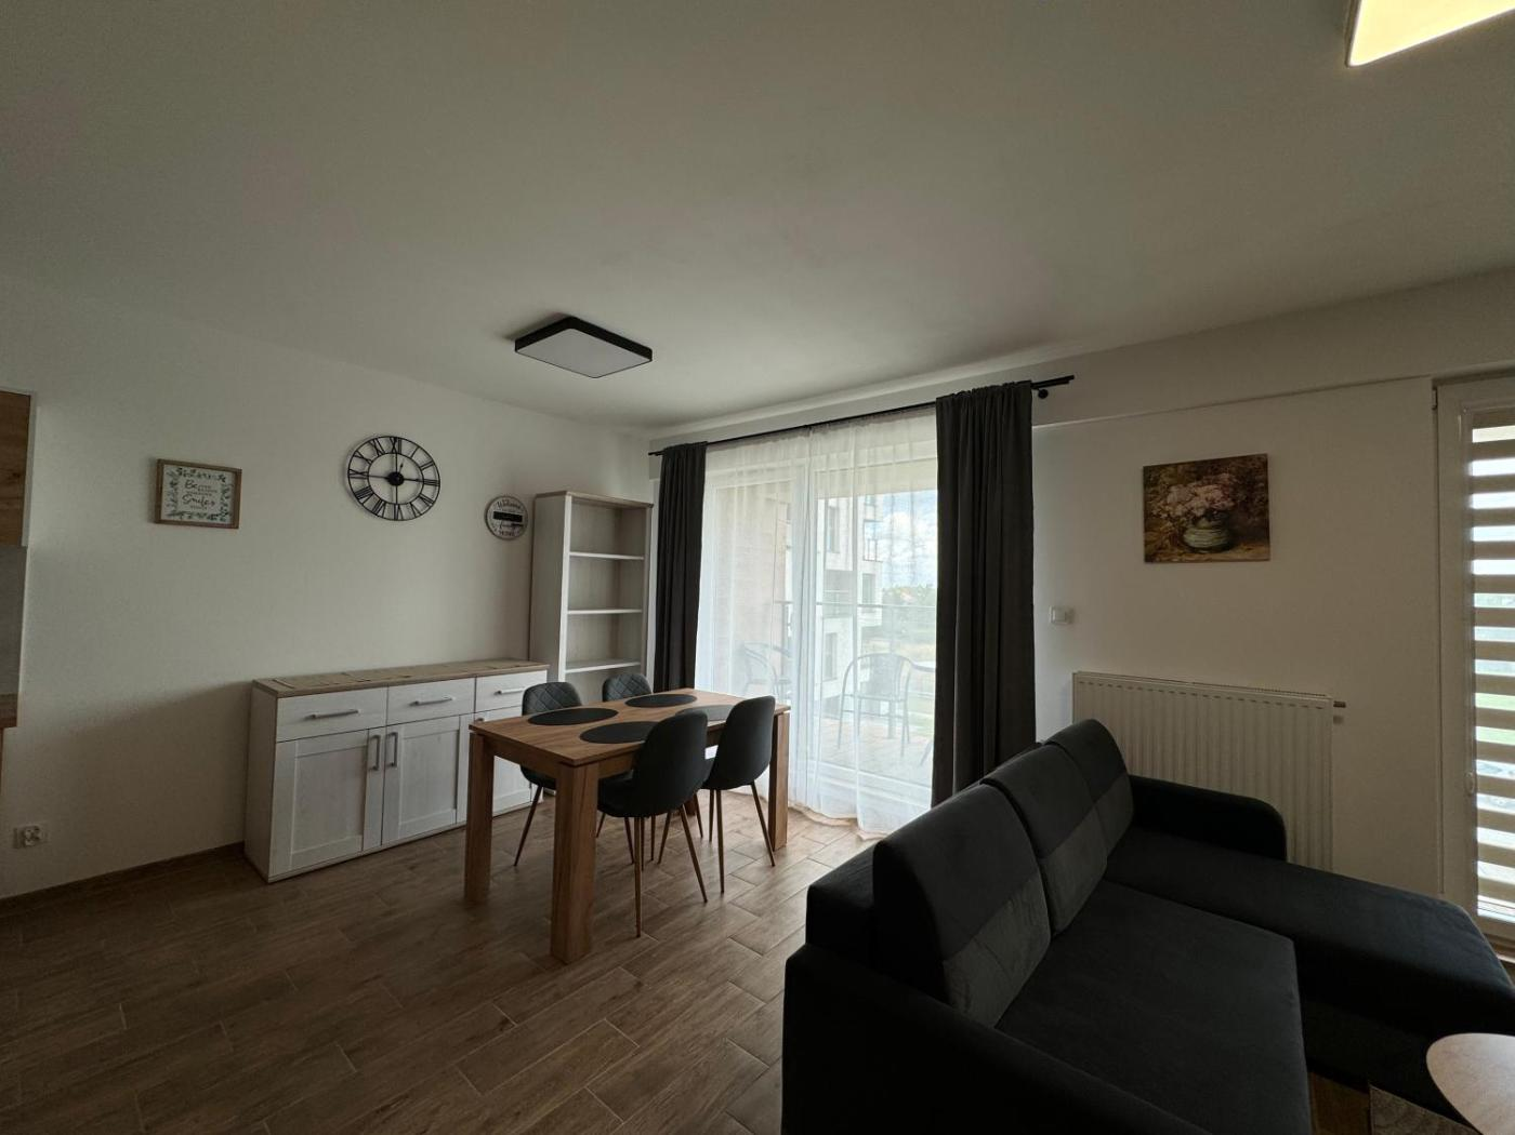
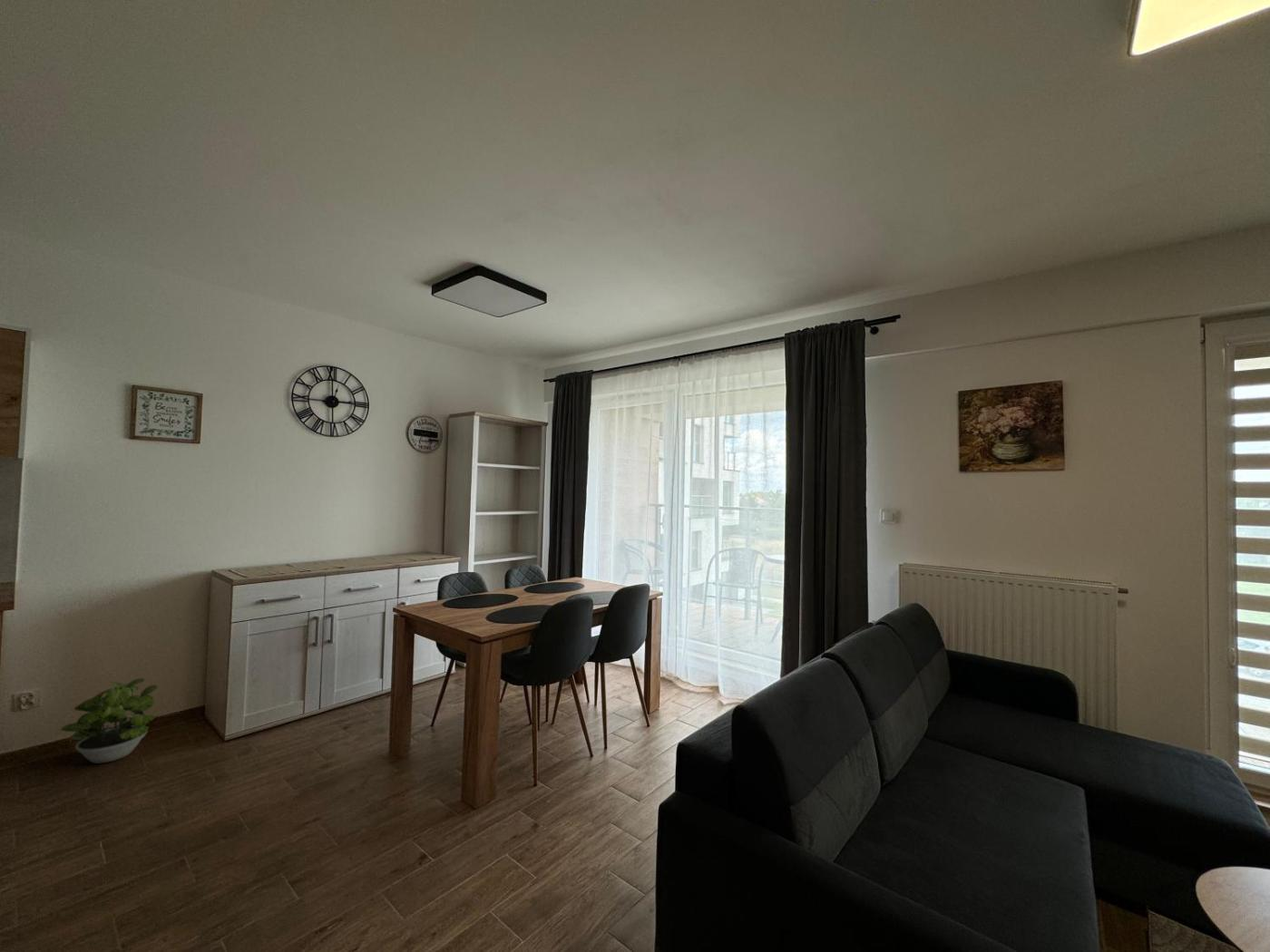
+ potted plant [60,677,158,764]
